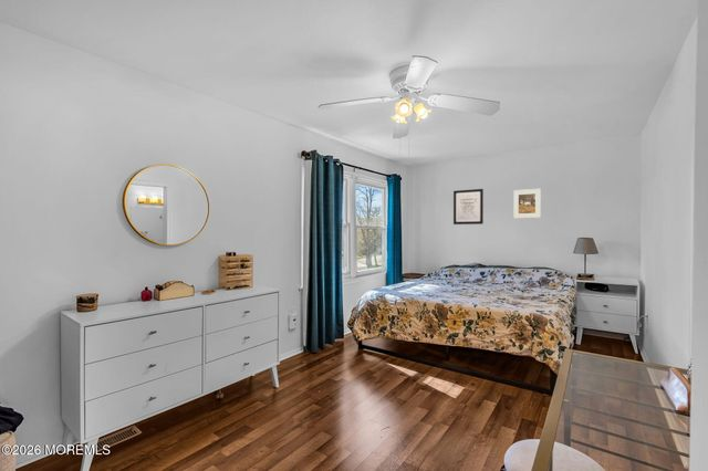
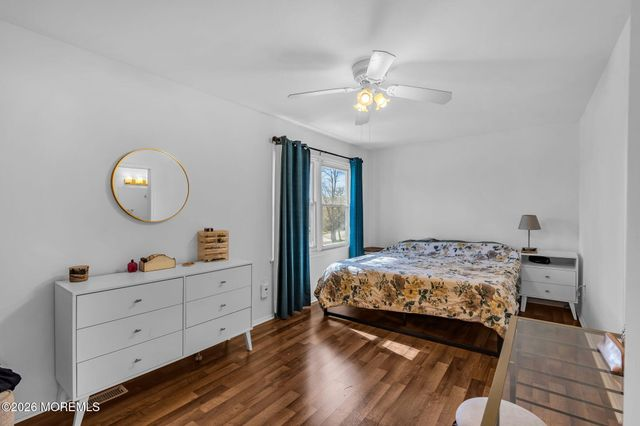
- wall art [452,188,485,226]
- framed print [512,188,542,219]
